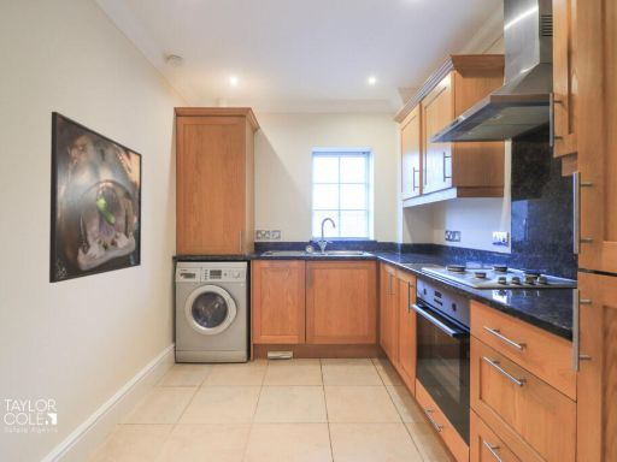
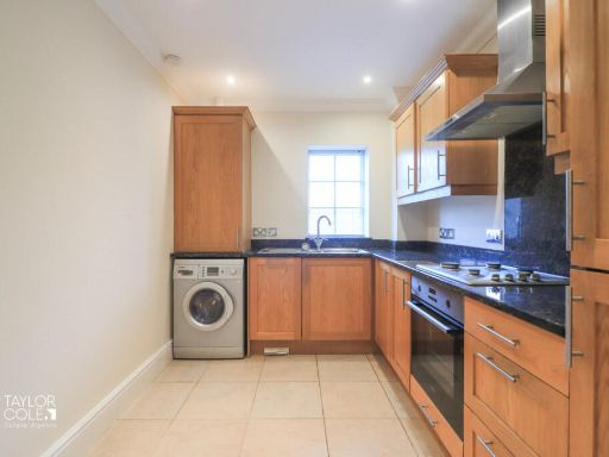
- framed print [48,111,143,284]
